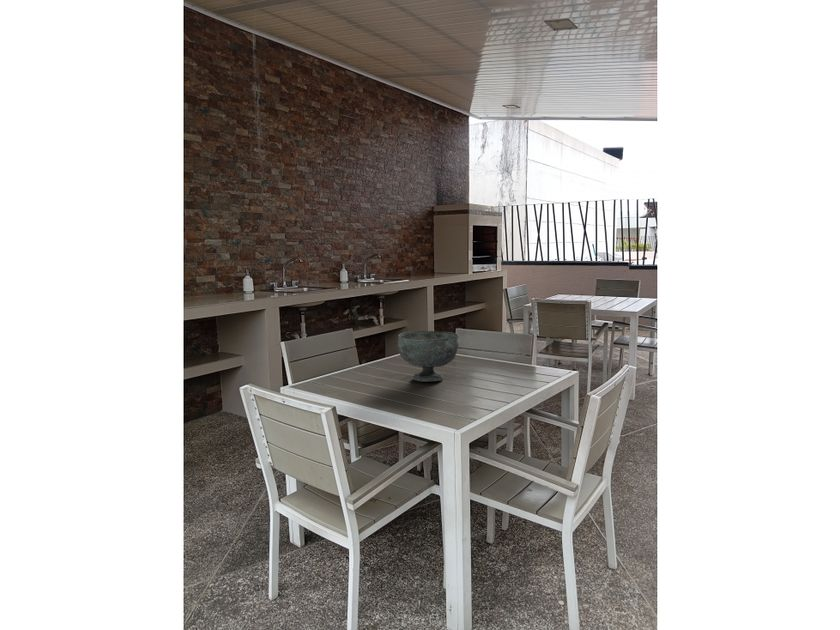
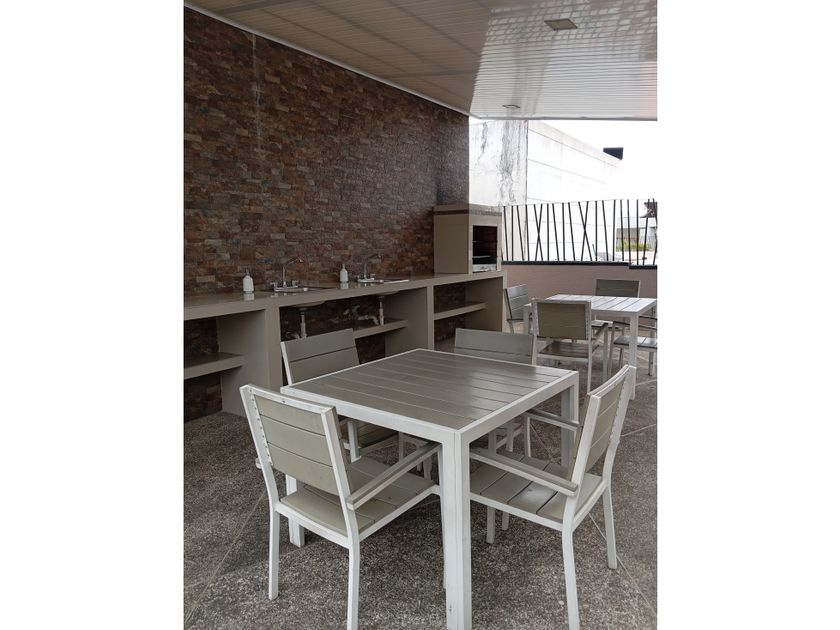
- decorative bowl [397,330,460,383]
